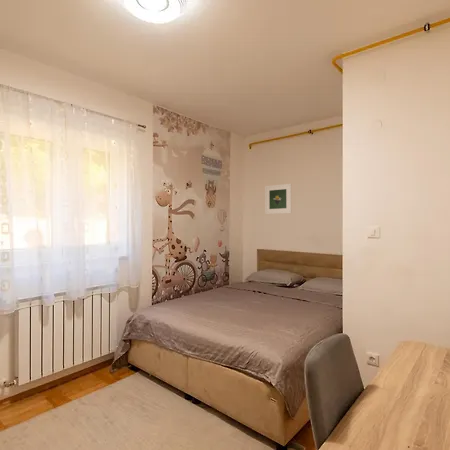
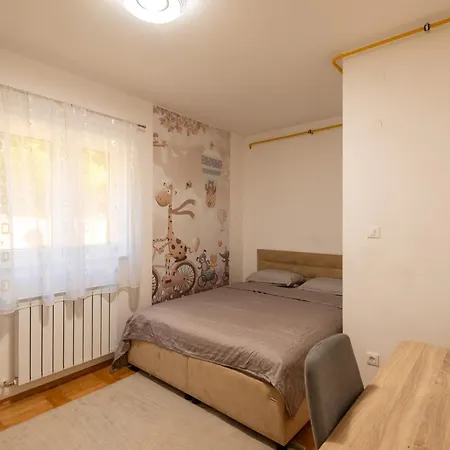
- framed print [264,183,293,215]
